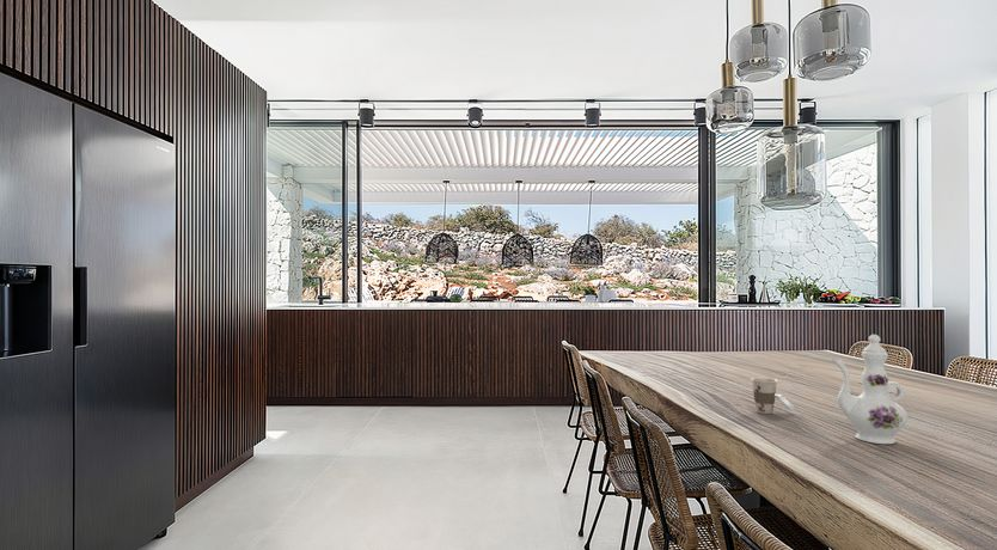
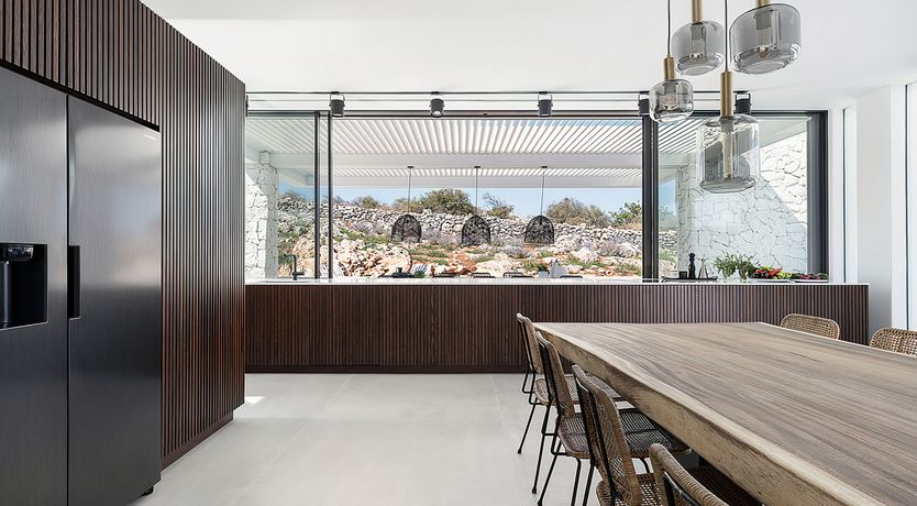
- chinaware [830,334,909,445]
- cup [750,377,796,415]
